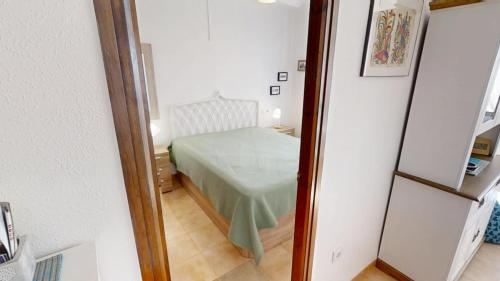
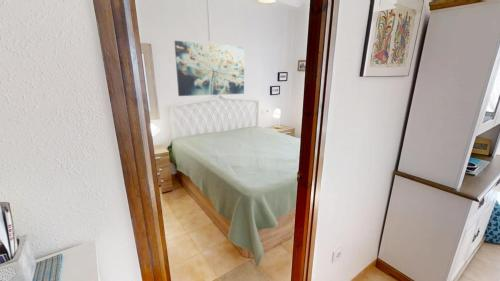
+ wall art [174,40,245,97]
